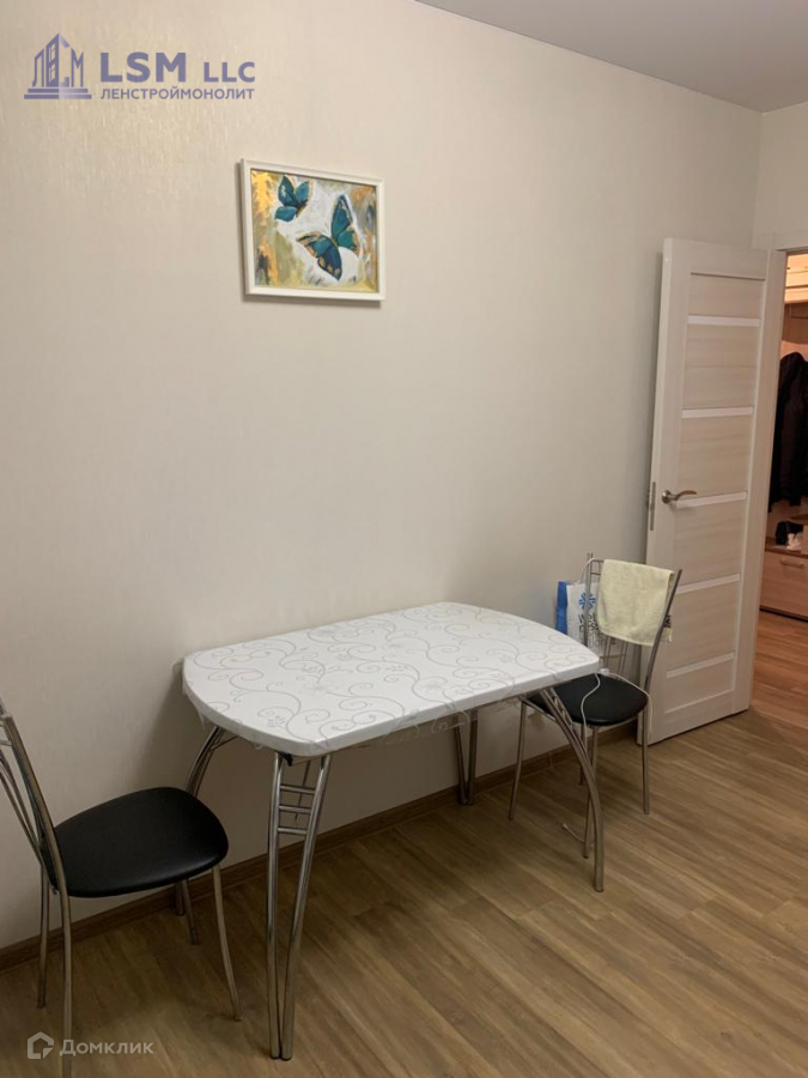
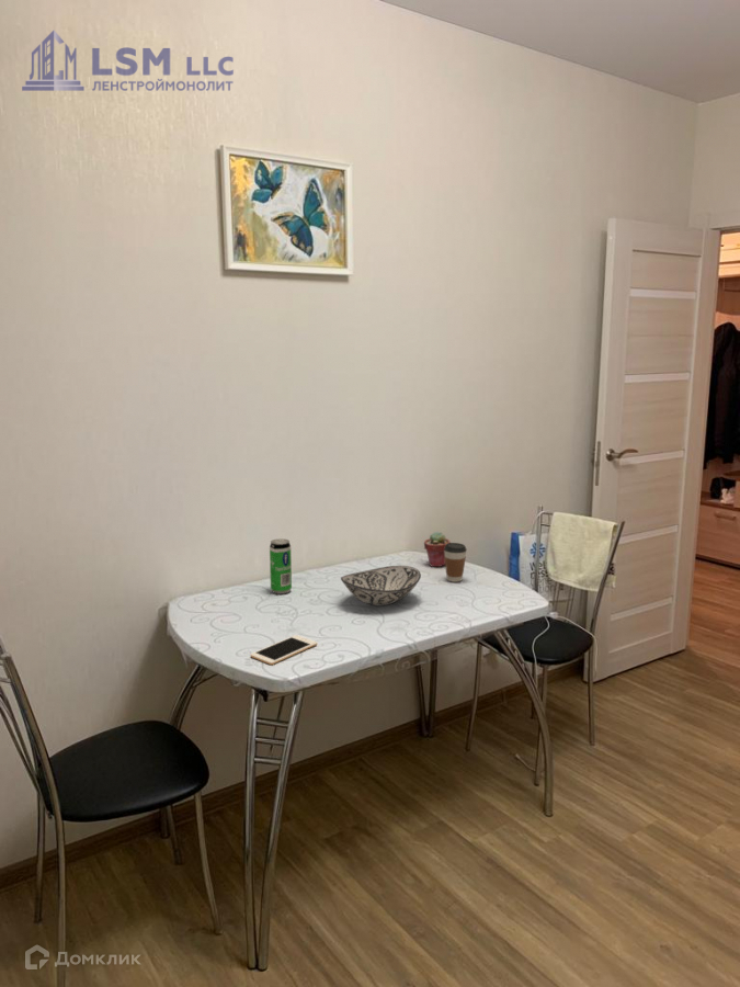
+ cell phone [250,634,318,666]
+ coffee cup [444,542,468,583]
+ beverage can [269,537,293,595]
+ decorative bowl [340,565,422,606]
+ potted succulent [423,531,452,568]
